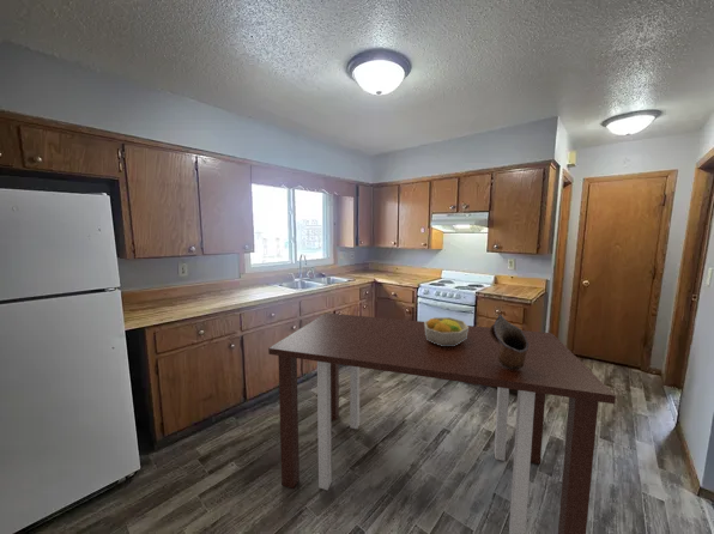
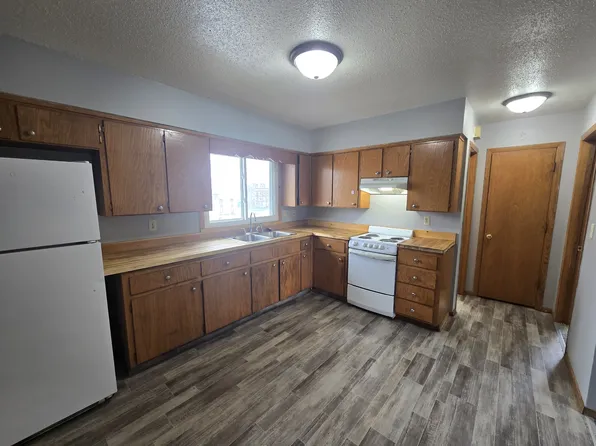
- dining table [267,312,617,534]
- ceramic pitcher [489,314,528,370]
- fruit bowl [423,316,468,346]
